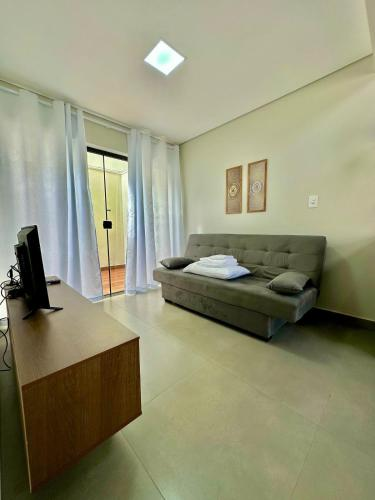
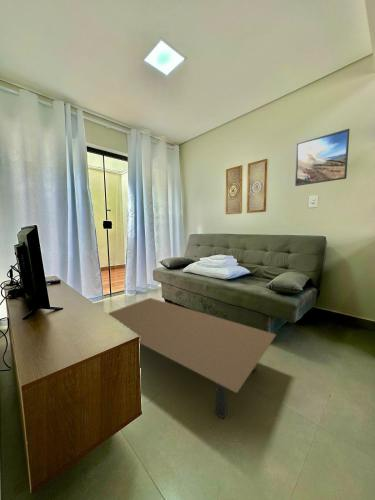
+ coffee table [107,297,277,420]
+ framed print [294,128,350,187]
